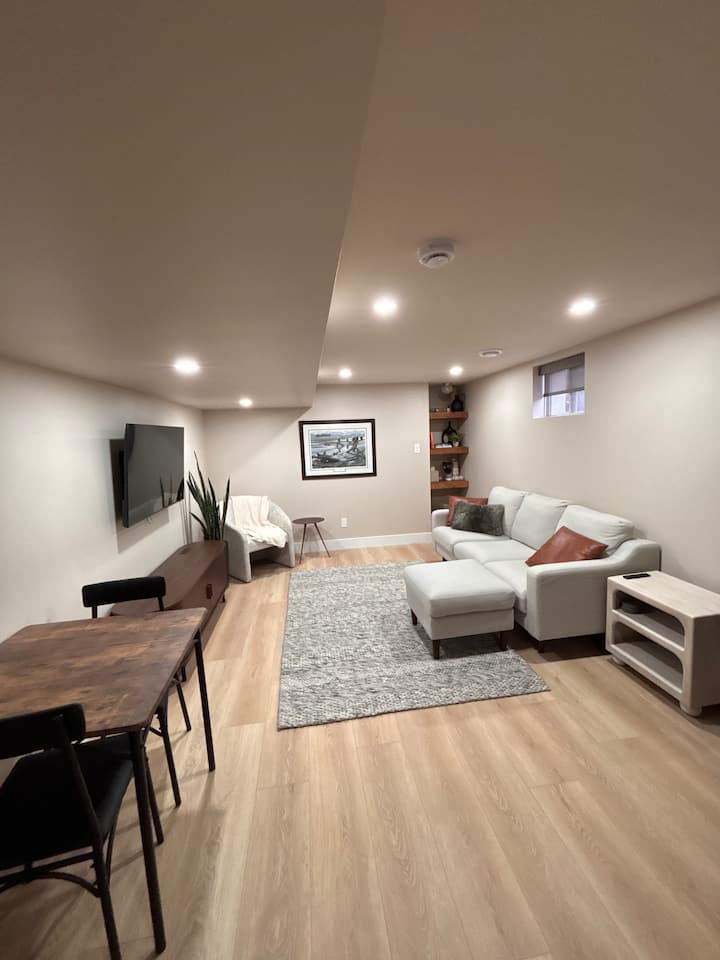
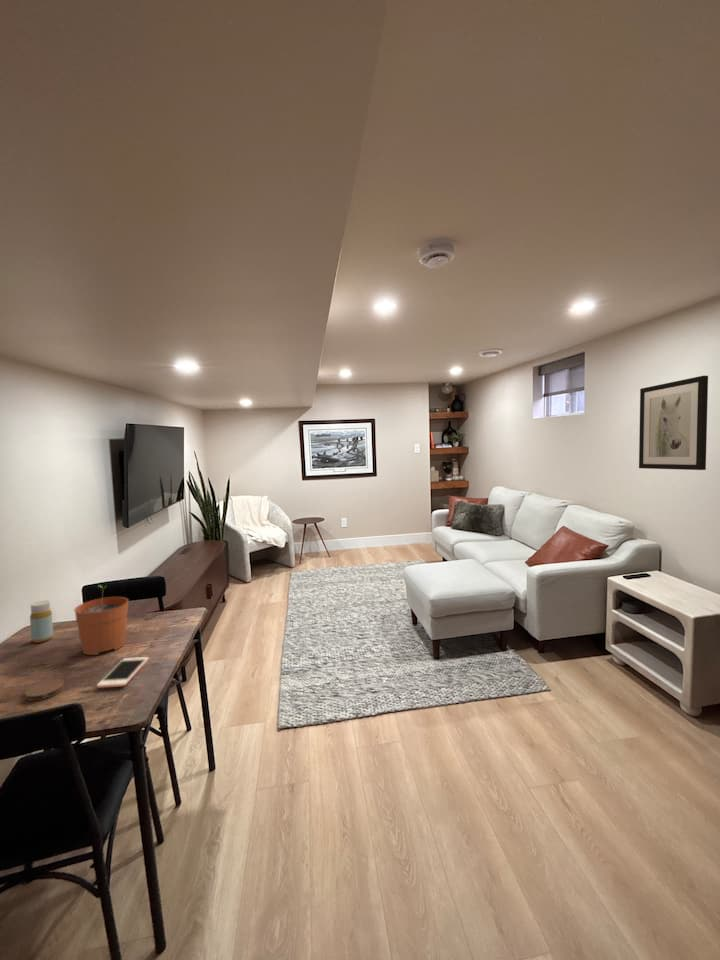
+ coaster [24,678,65,702]
+ wall art [638,375,709,471]
+ plant pot [73,584,130,656]
+ cell phone [96,656,150,689]
+ bottle [29,600,54,644]
